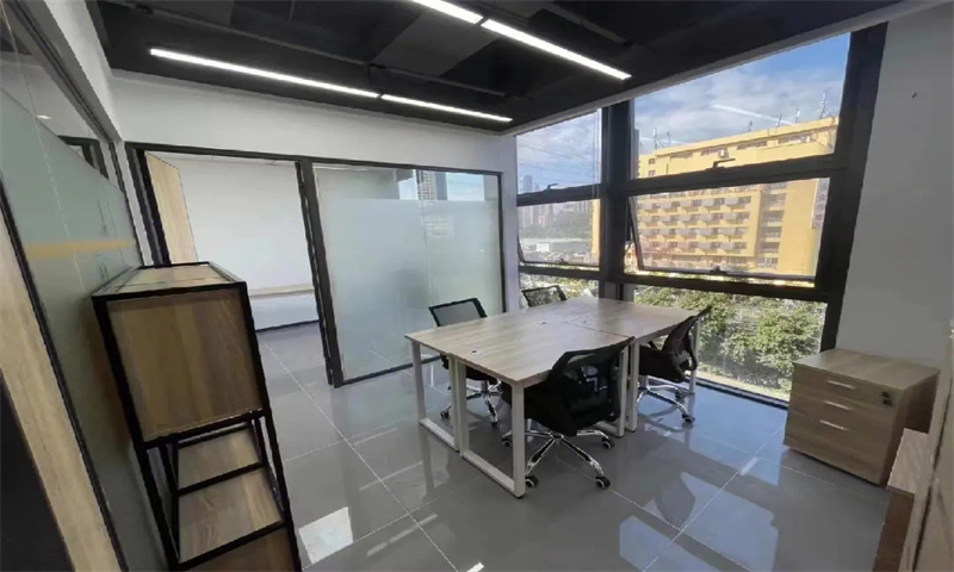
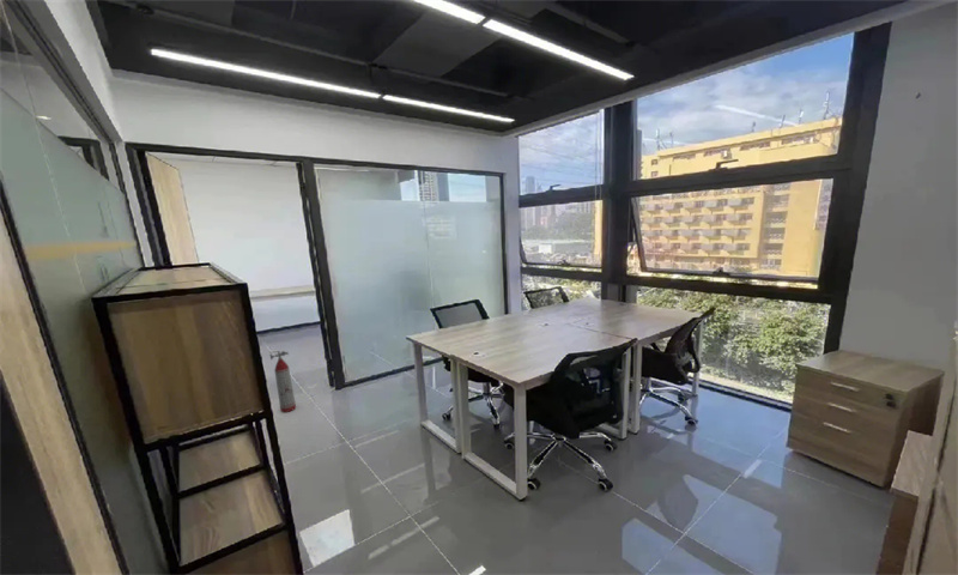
+ fire extinguisher [268,350,297,413]
